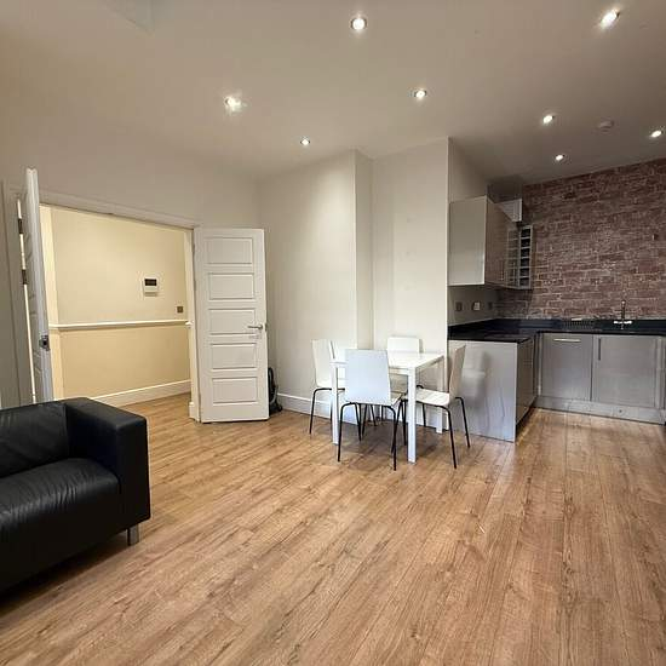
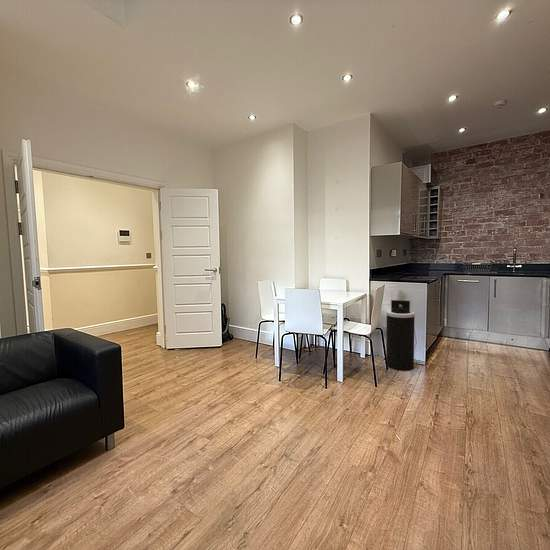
+ trash can [385,299,416,372]
